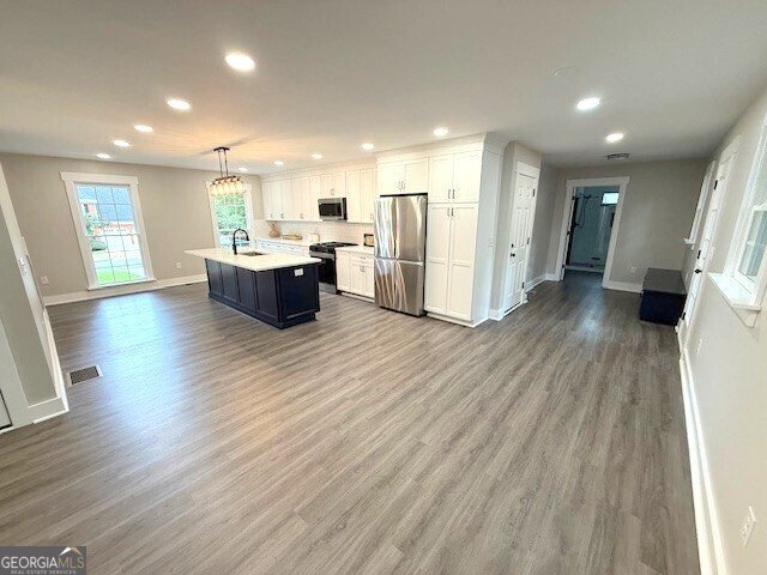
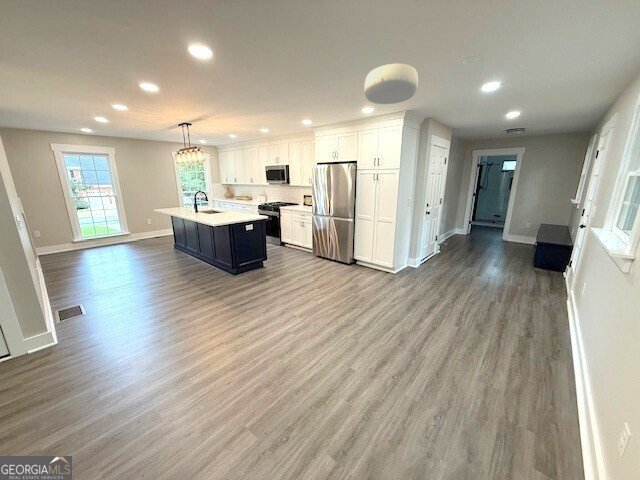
+ ceiling light [363,63,419,105]
